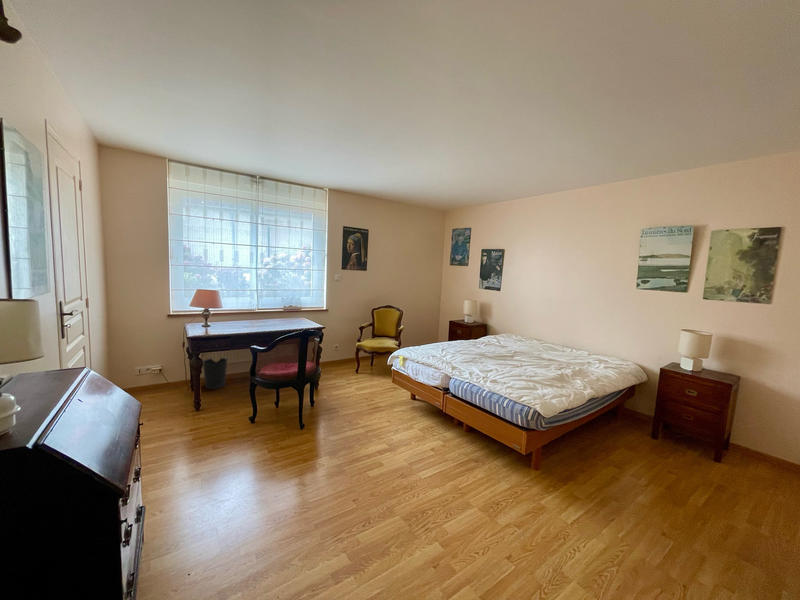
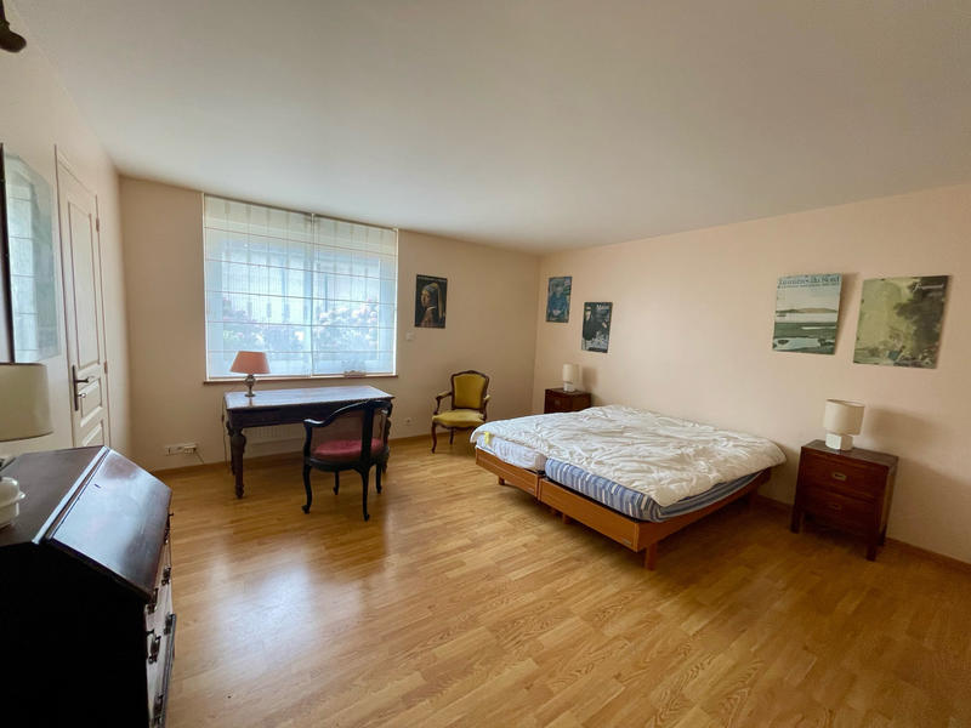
- wastebasket [202,357,229,389]
